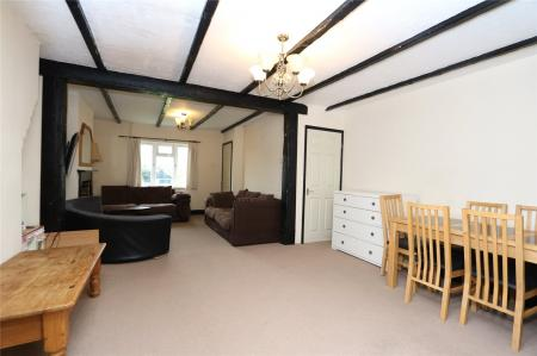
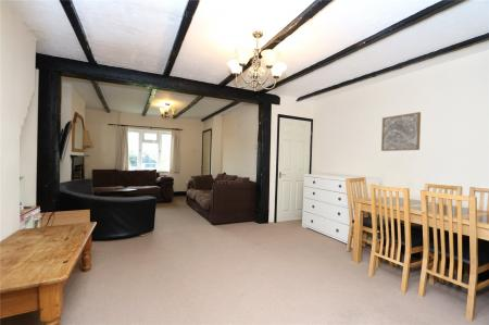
+ wall art [380,111,422,152]
